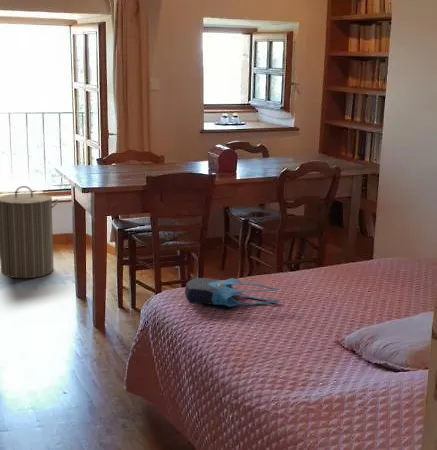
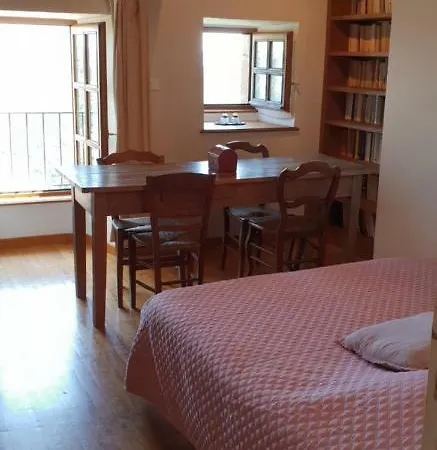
- tote bag [184,277,281,308]
- laundry hamper [0,185,59,279]
